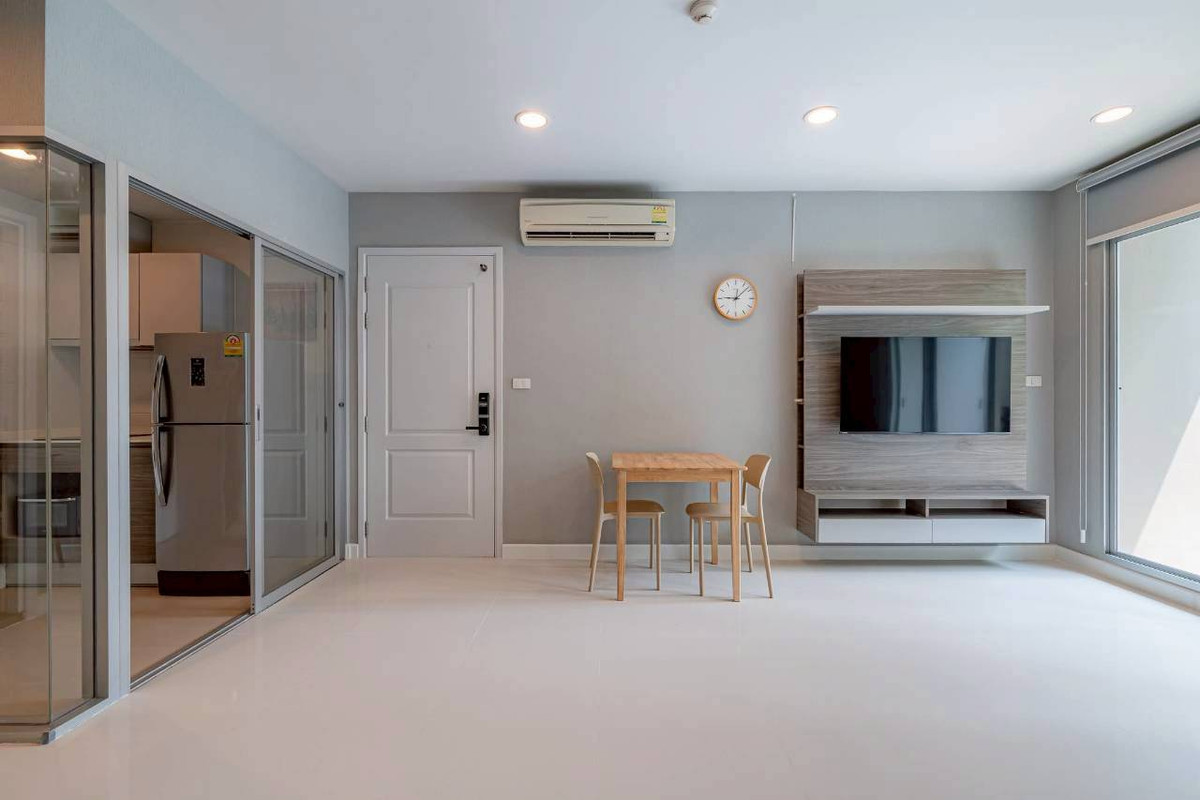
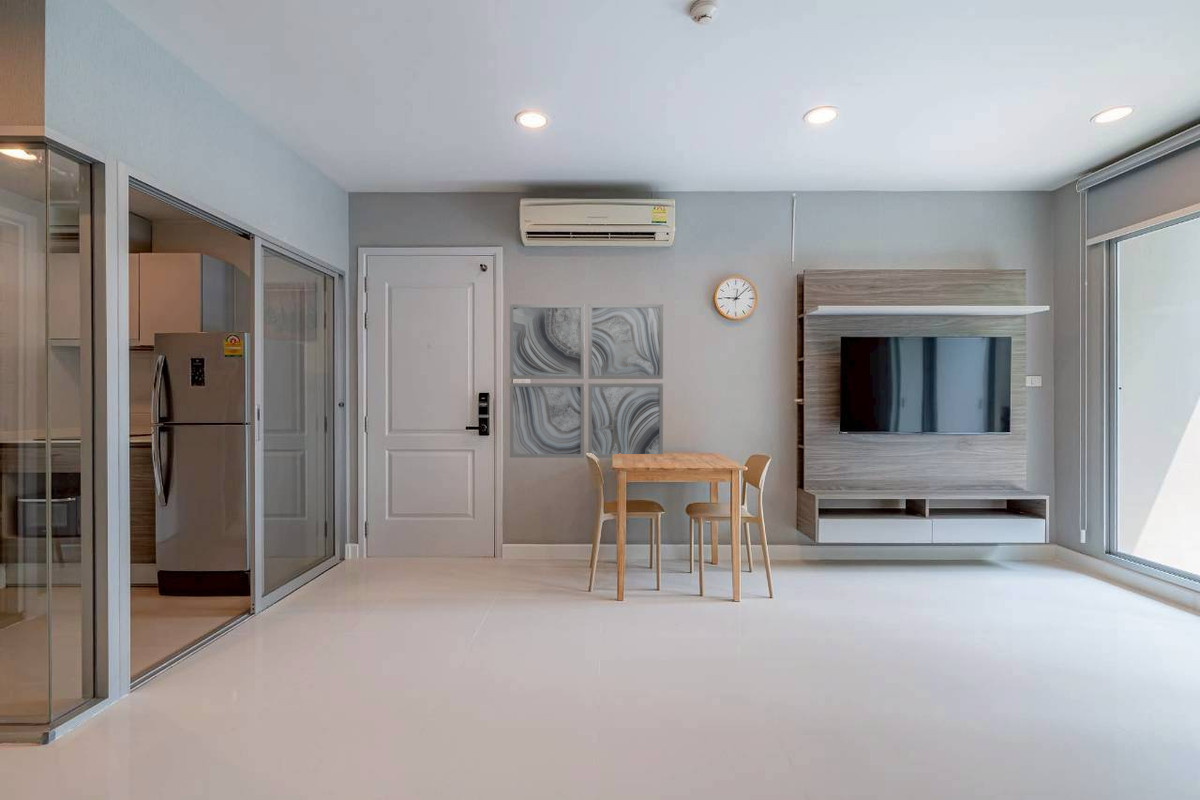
+ wall art [509,303,664,459]
